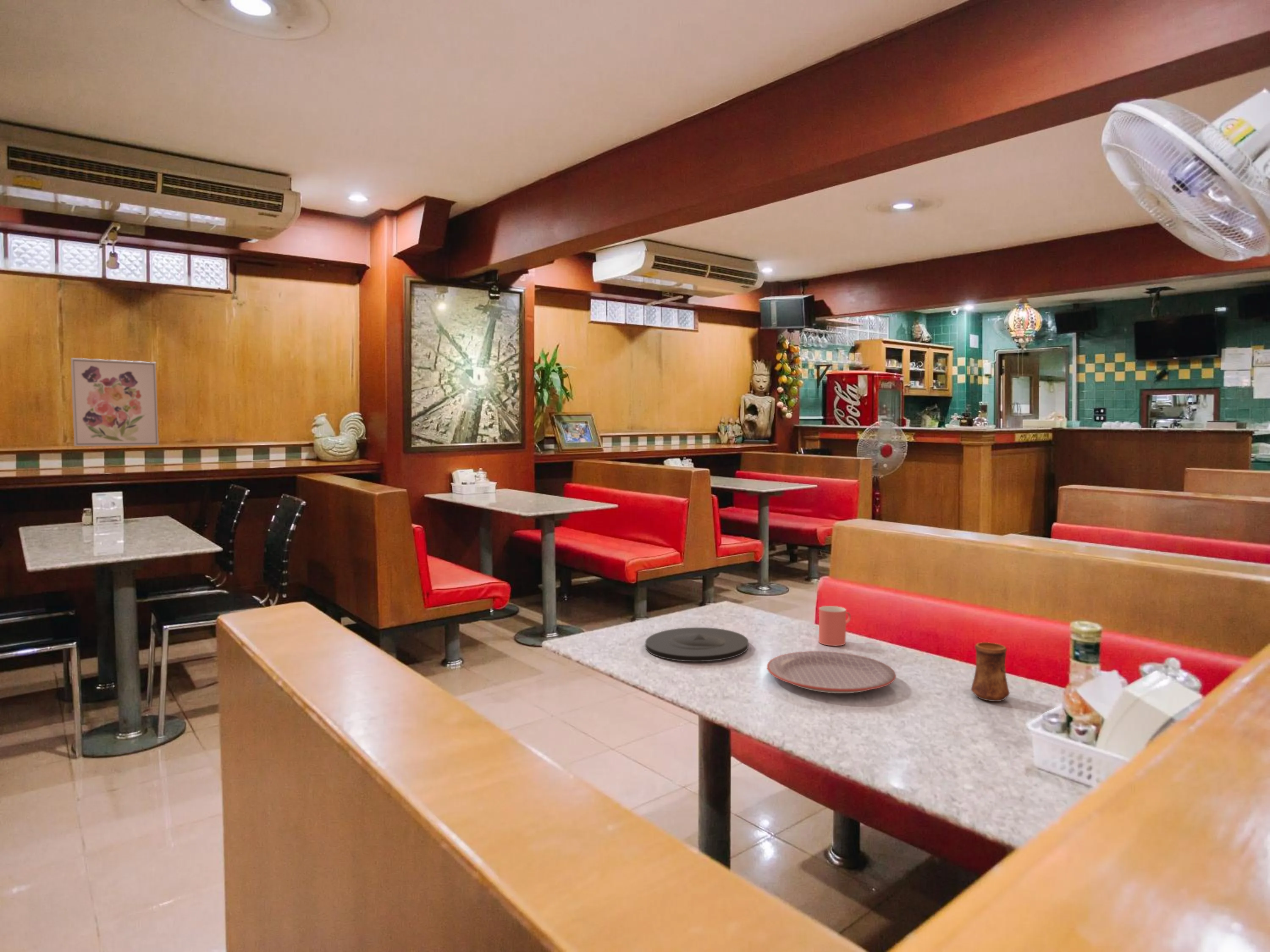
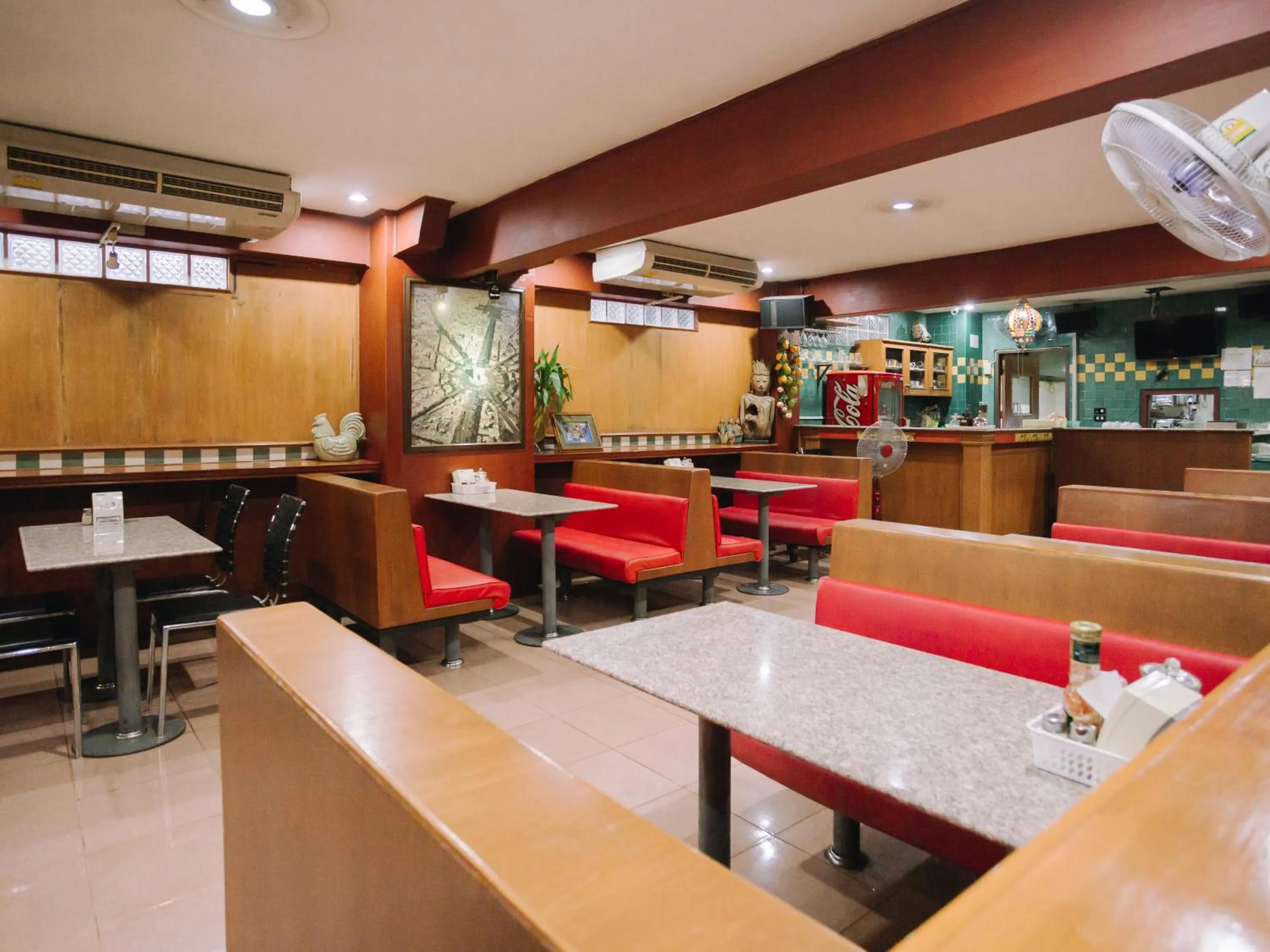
- cup [971,642,1010,702]
- wall art [70,358,159,447]
- plate [645,627,749,662]
- plate [767,651,896,694]
- cup [818,605,851,646]
